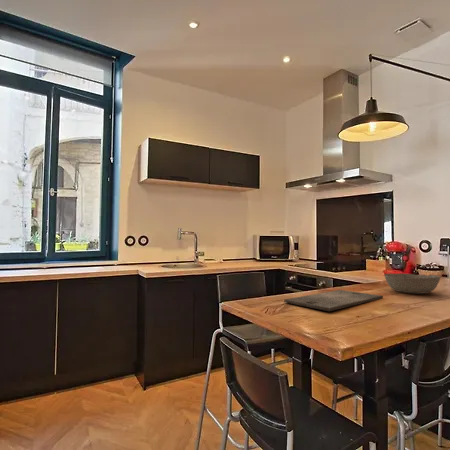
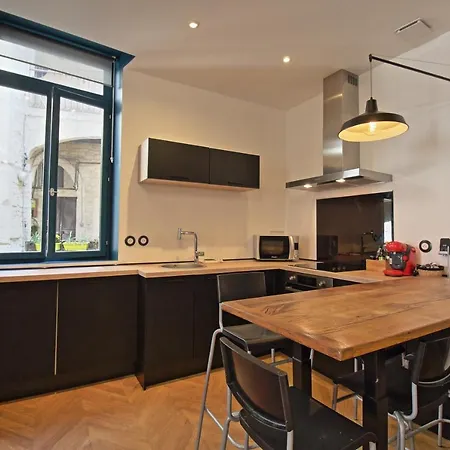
- bowl [384,273,441,295]
- cutting board [283,289,384,312]
